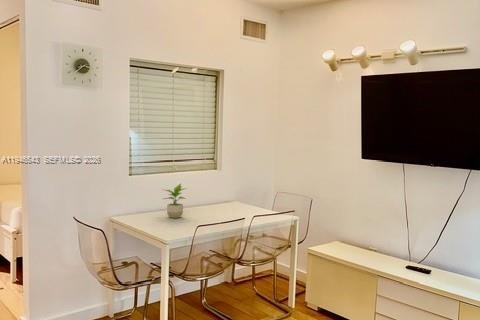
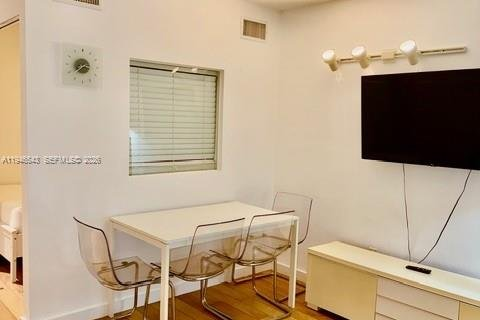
- potted plant [161,182,188,219]
